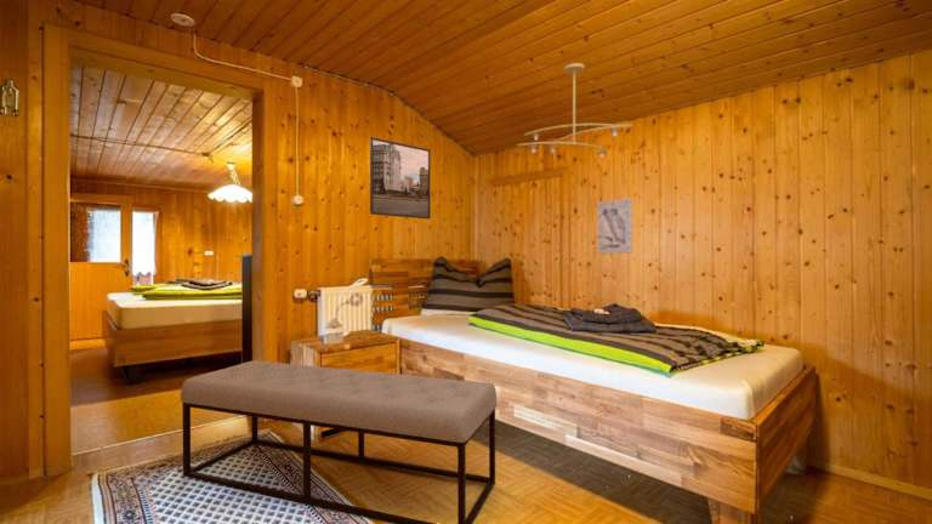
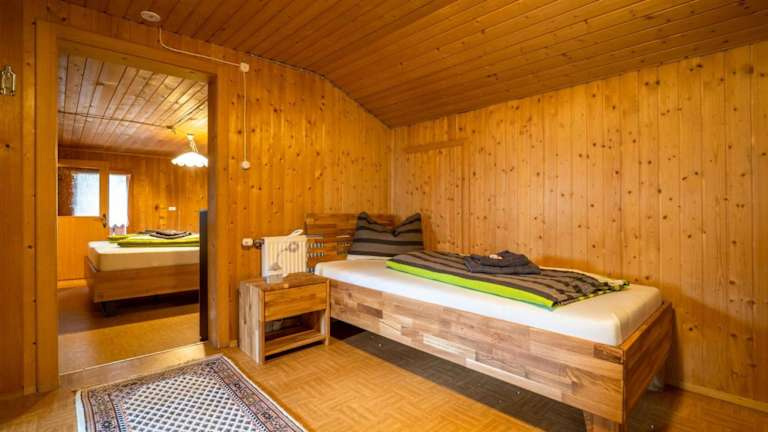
- ceiling light fixture [517,62,633,159]
- bench [180,359,498,524]
- wall art [597,198,633,255]
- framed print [369,136,432,220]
